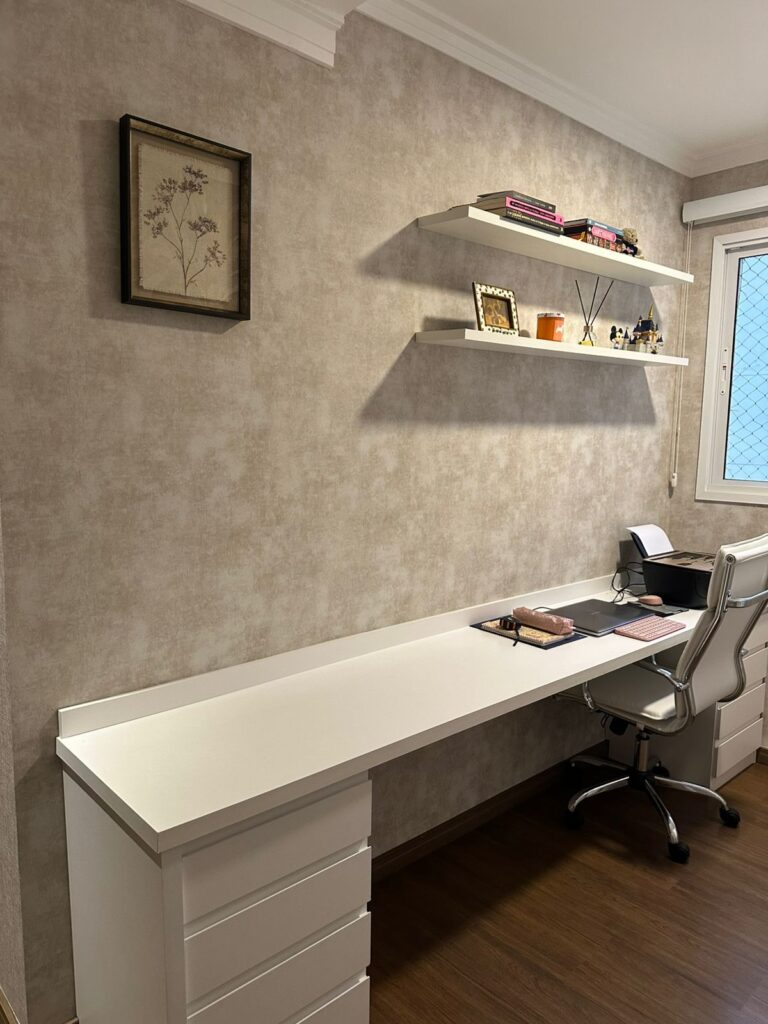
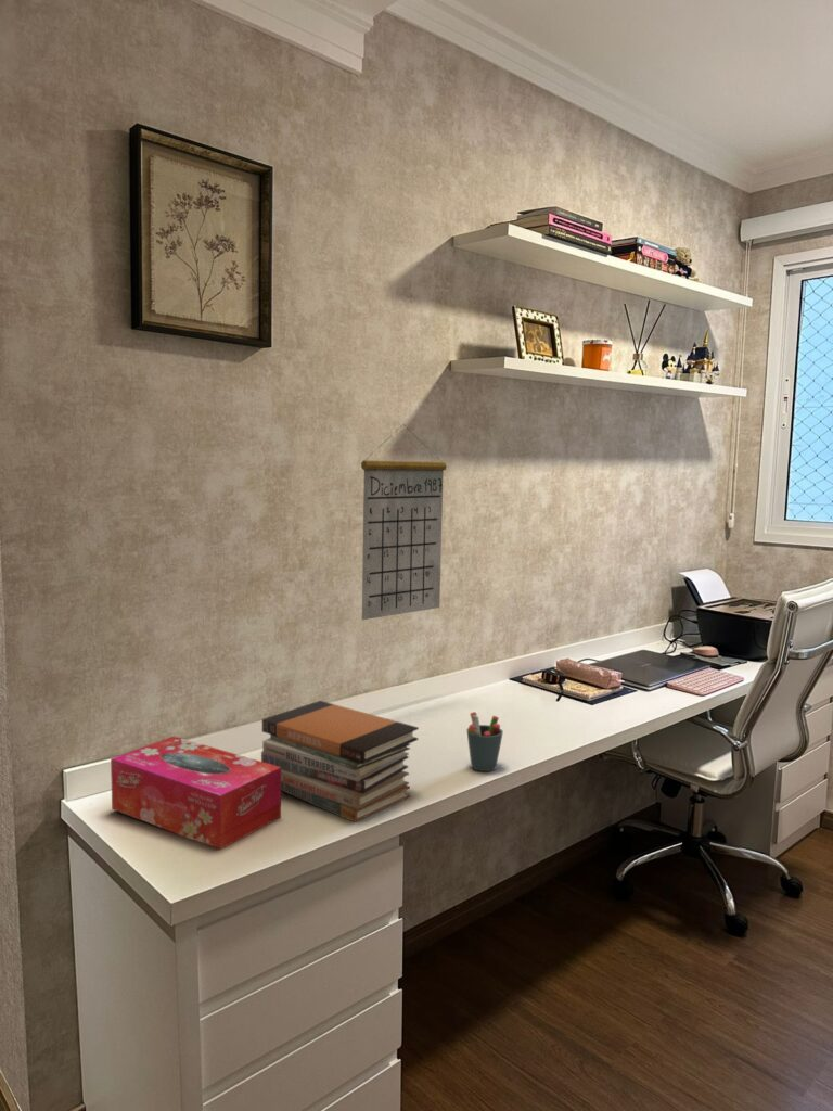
+ pen holder [465,711,504,772]
+ book stack [260,700,420,823]
+ calendar [360,423,448,621]
+ tissue box [110,735,282,851]
